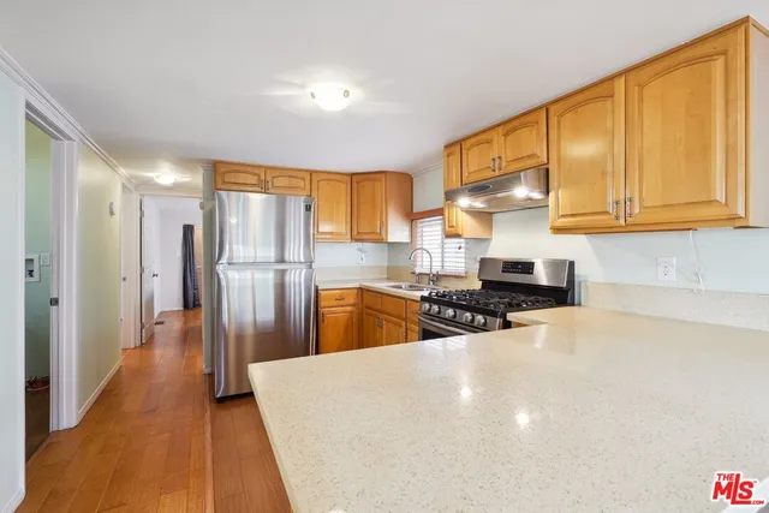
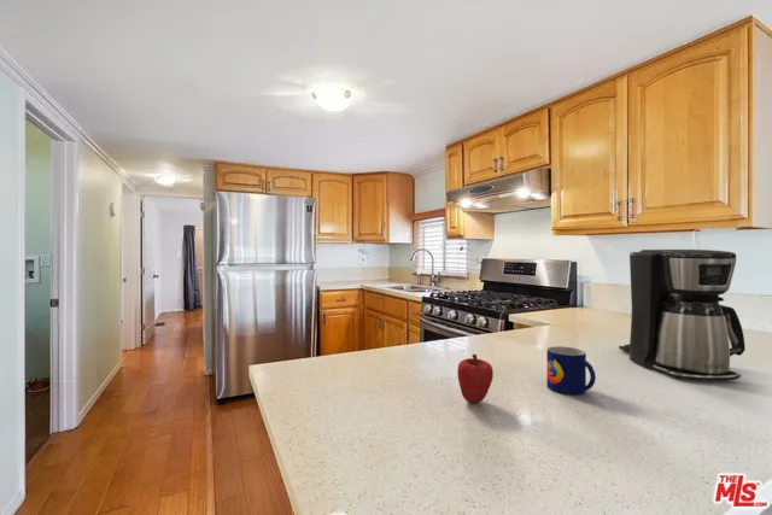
+ mug [545,345,597,396]
+ apple [456,353,495,404]
+ coffee maker [618,248,747,382]
